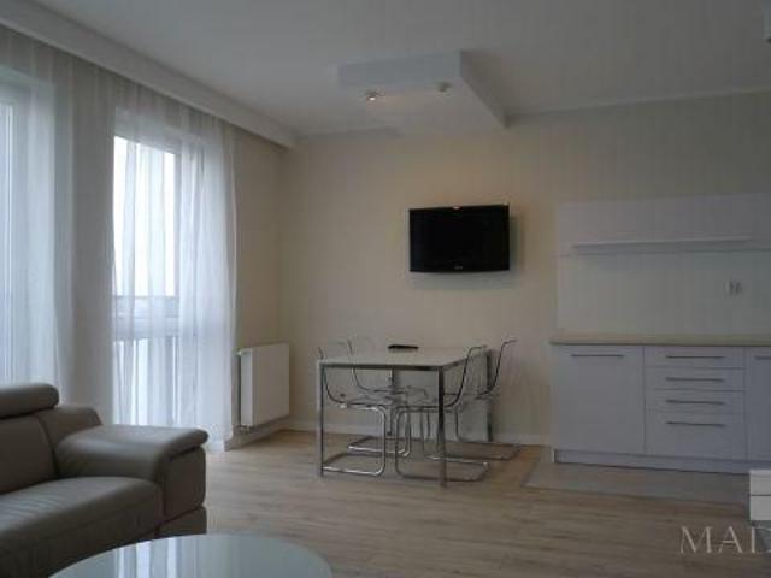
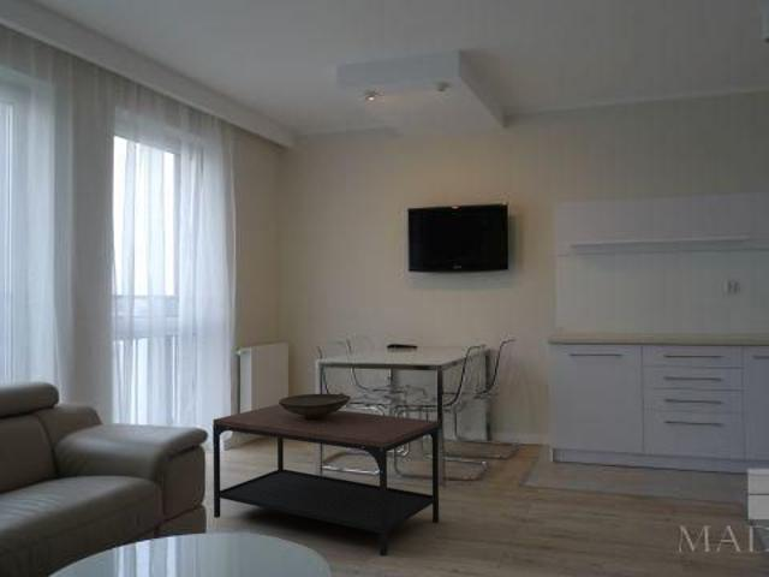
+ coffee table [211,403,440,558]
+ decorative bowl [278,393,352,420]
